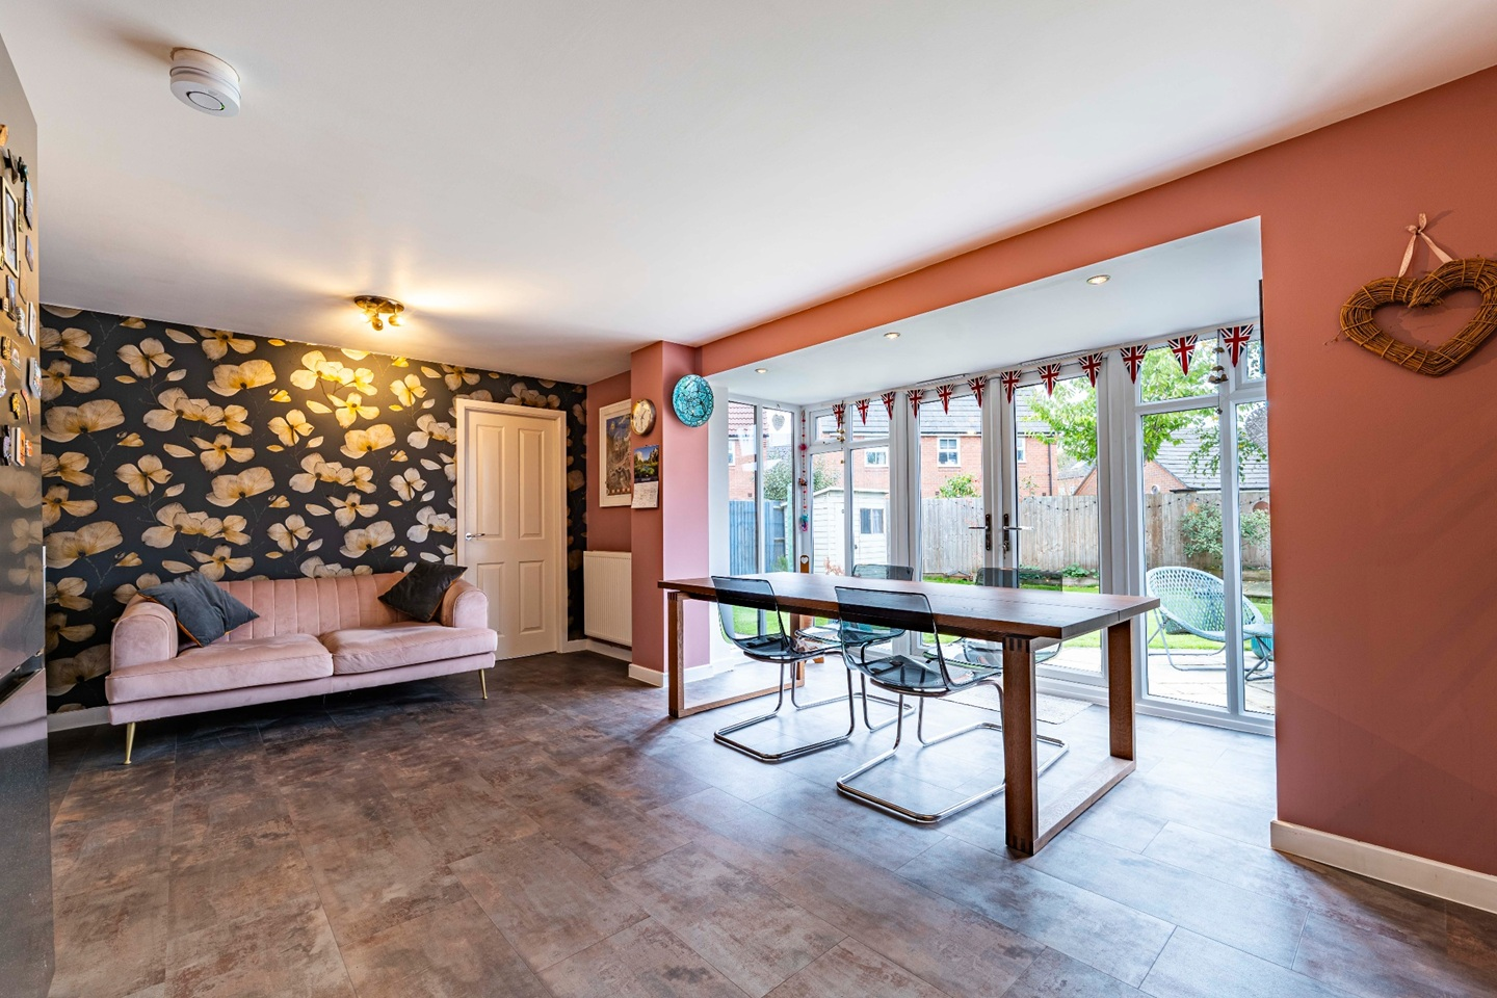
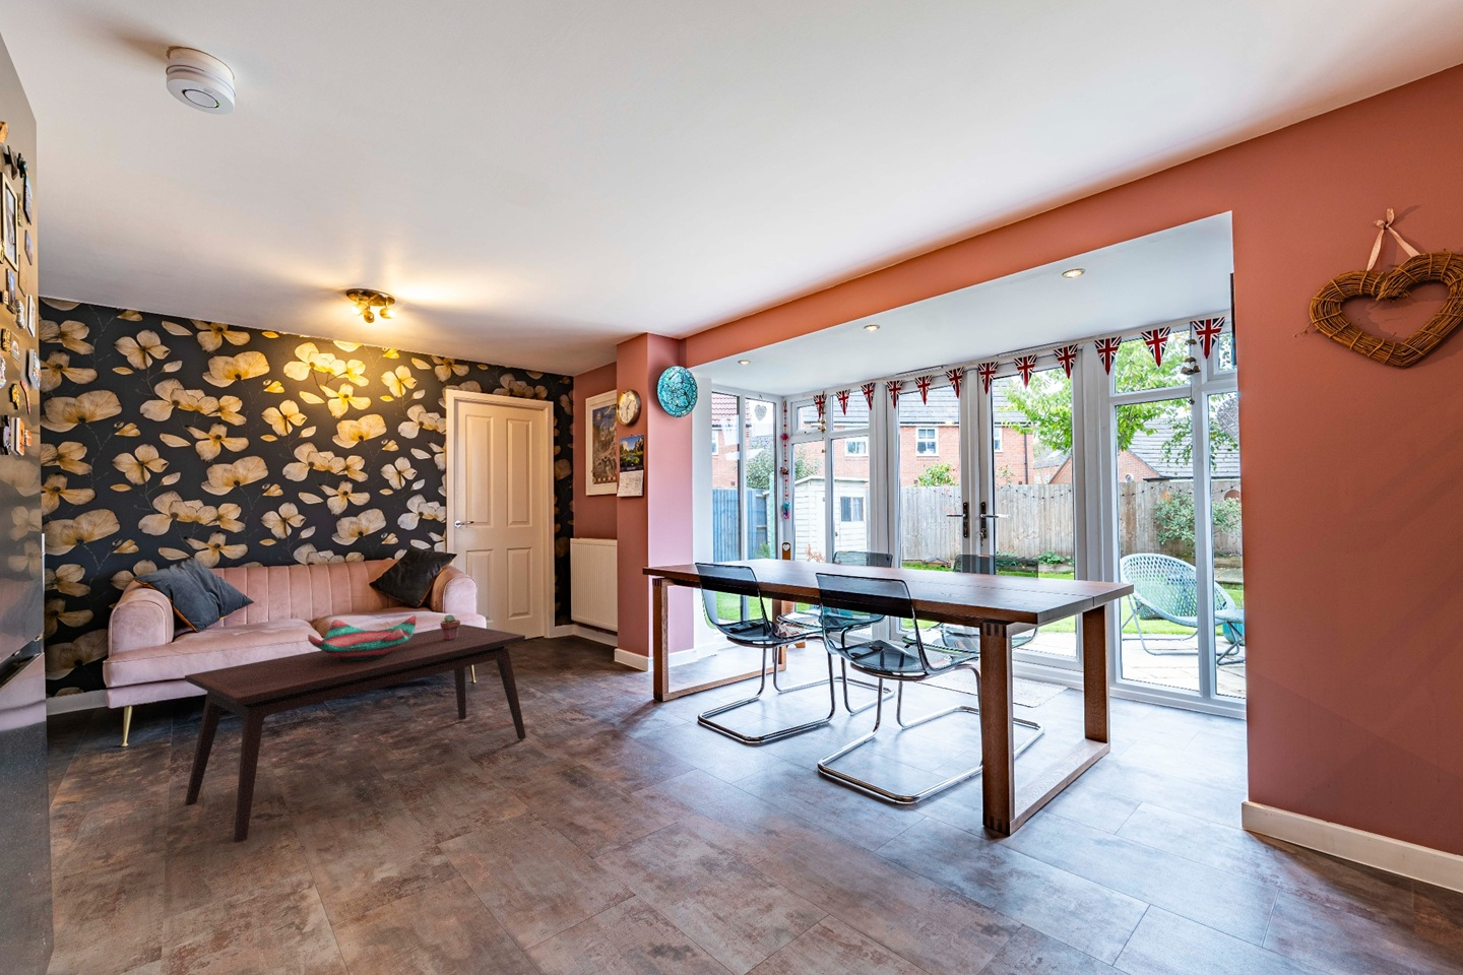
+ potted succulent [439,614,462,640]
+ decorative bowl [307,615,418,662]
+ coffee table [184,624,527,844]
